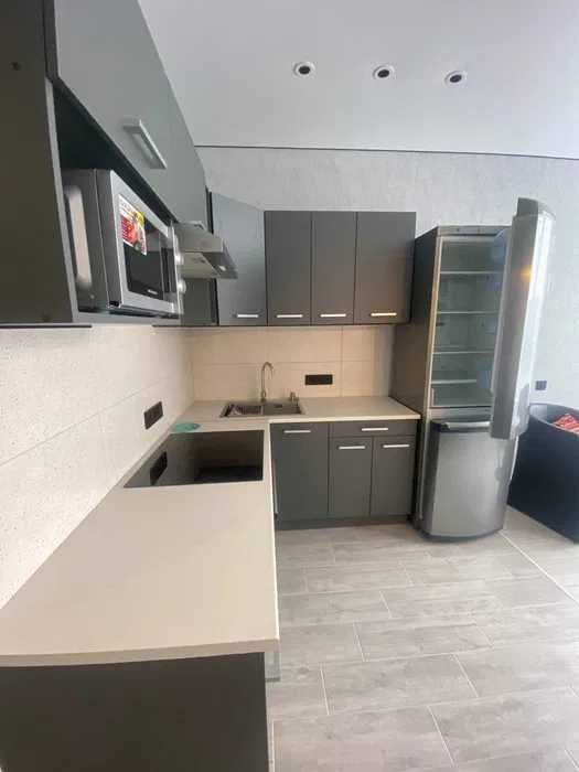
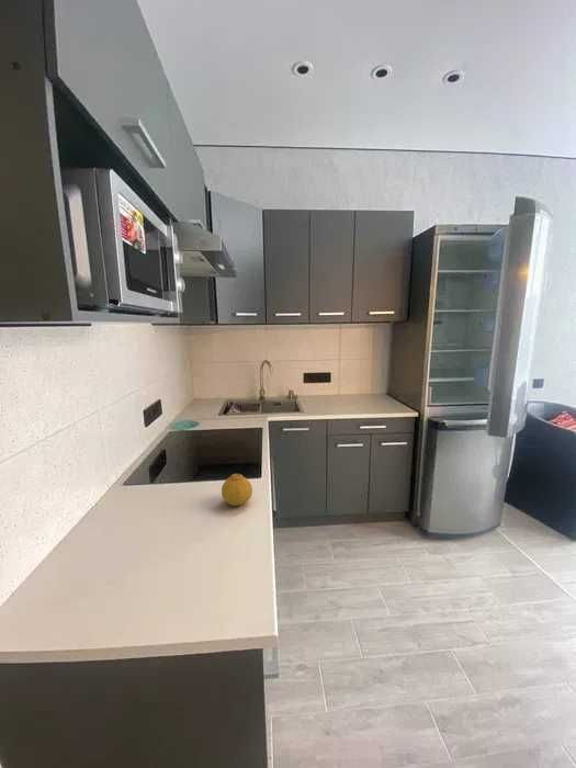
+ fruit [221,473,253,507]
